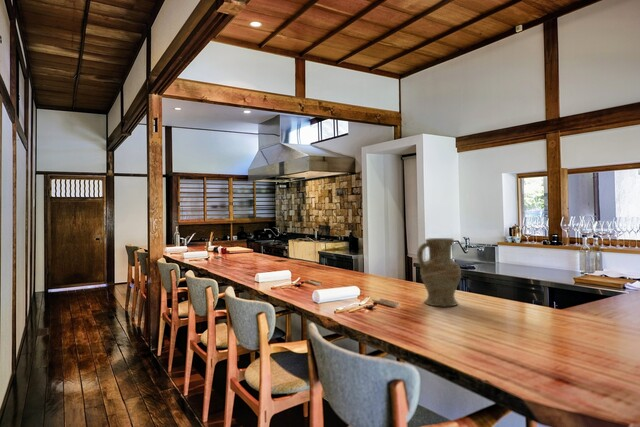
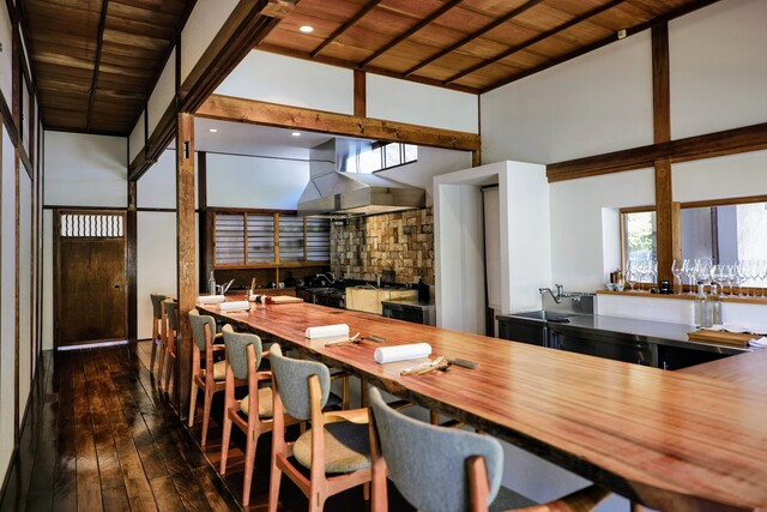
- vase [416,237,462,307]
